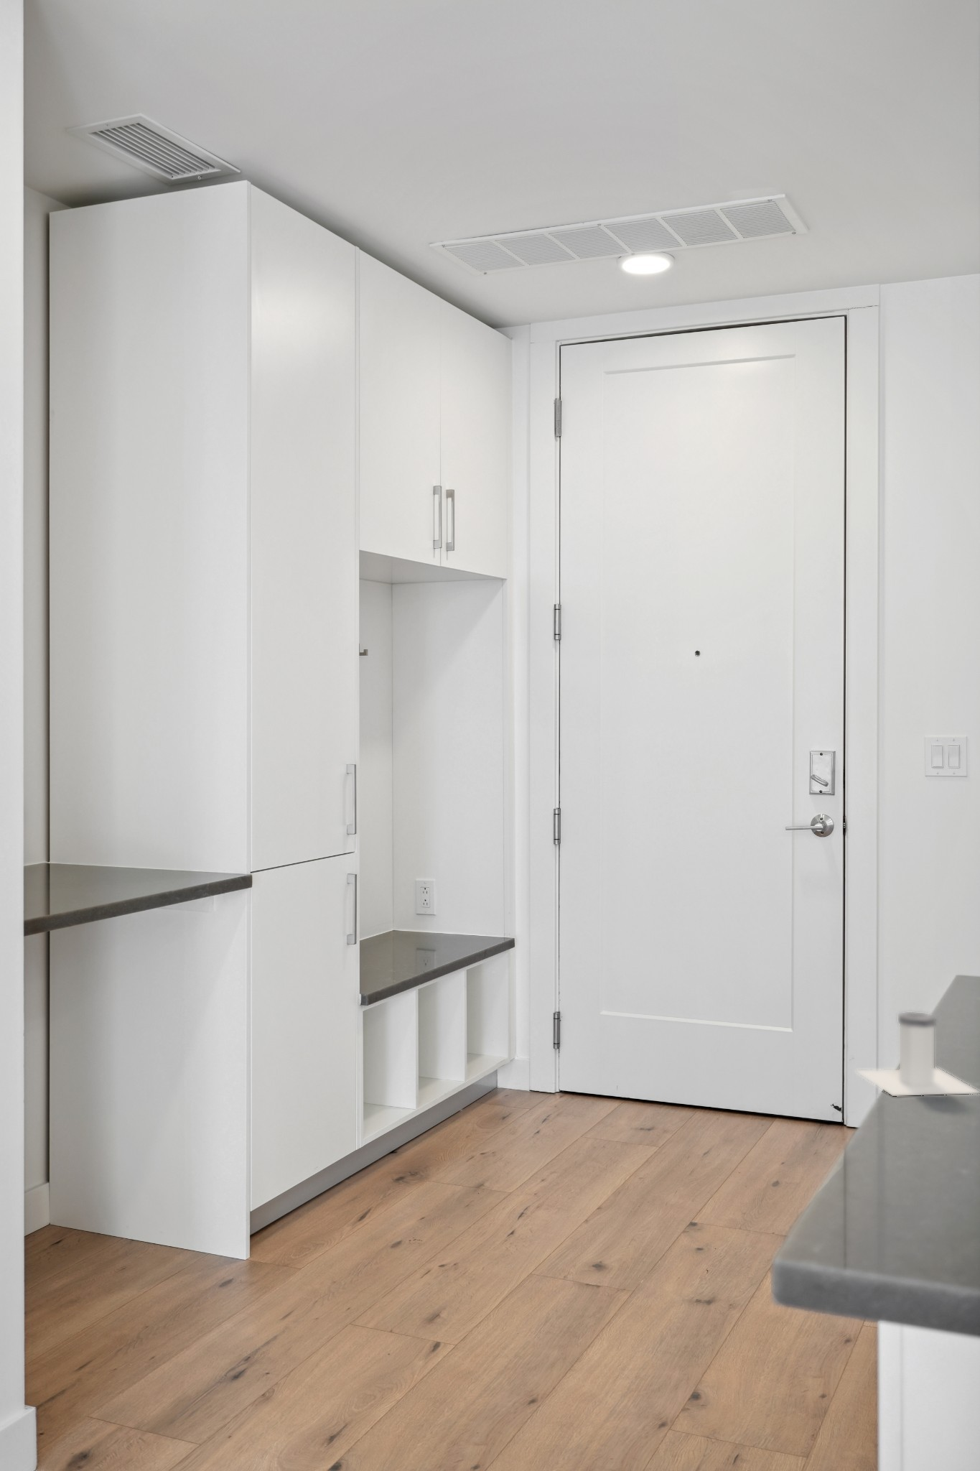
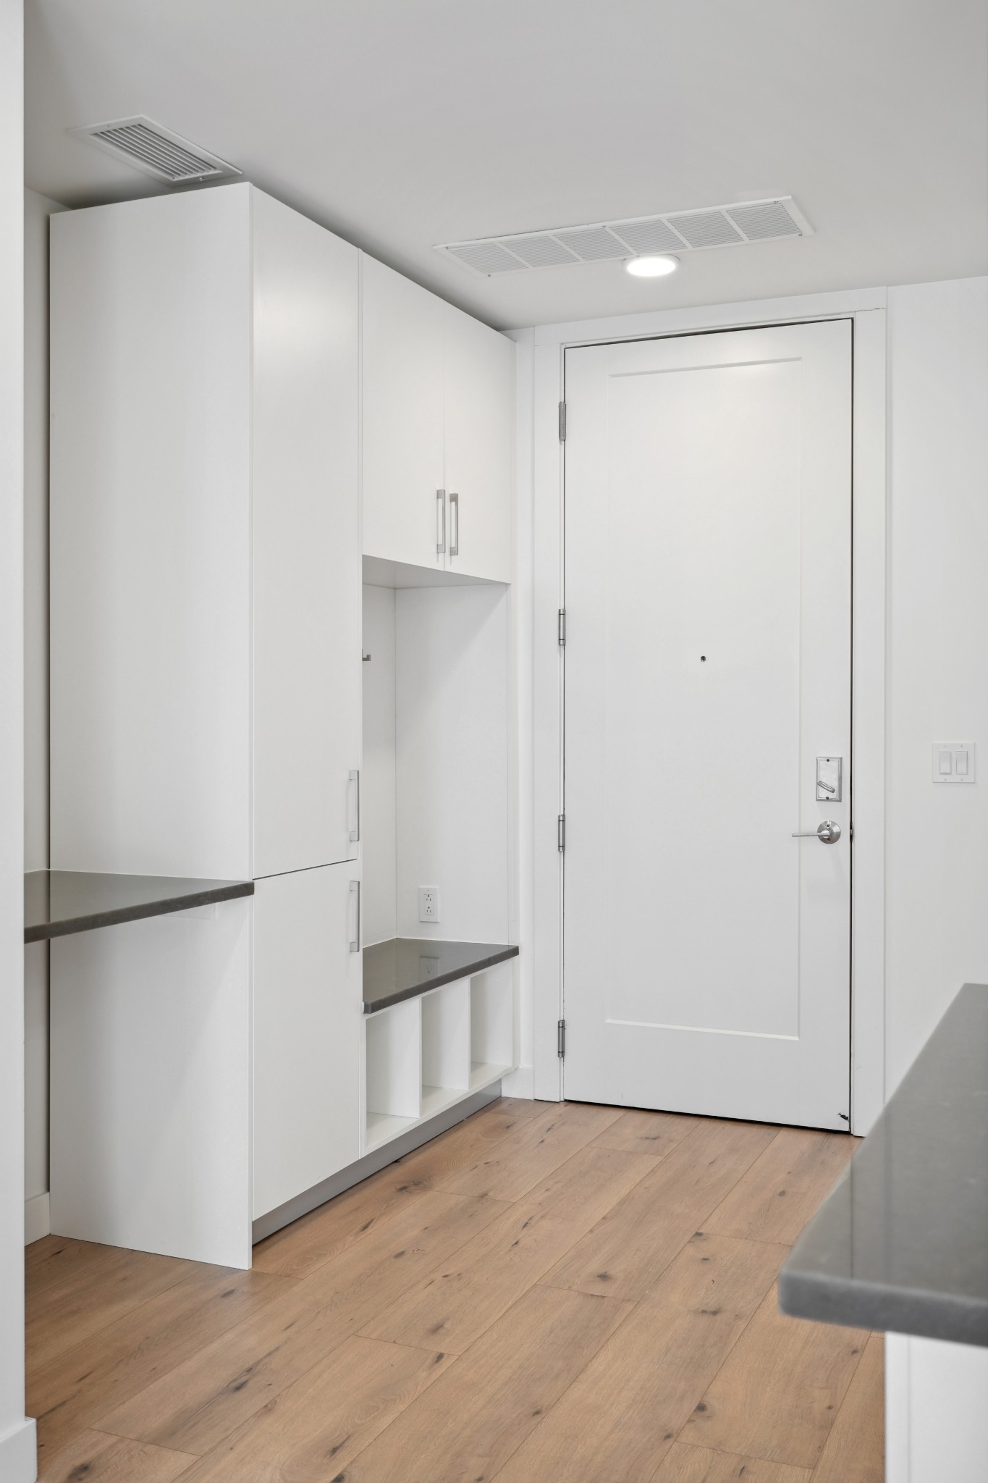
- salt shaker [854,1012,980,1097]
